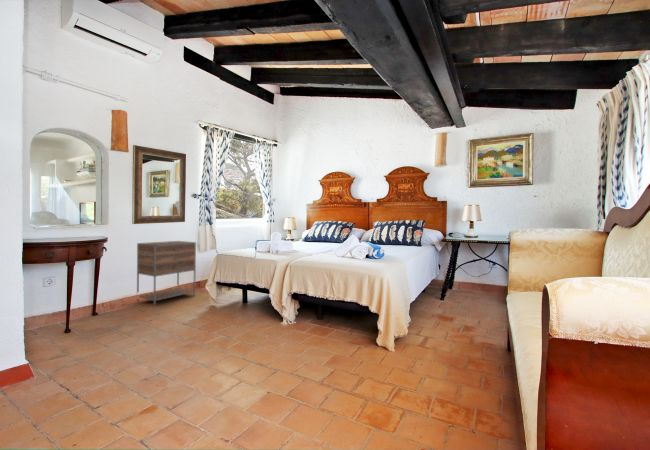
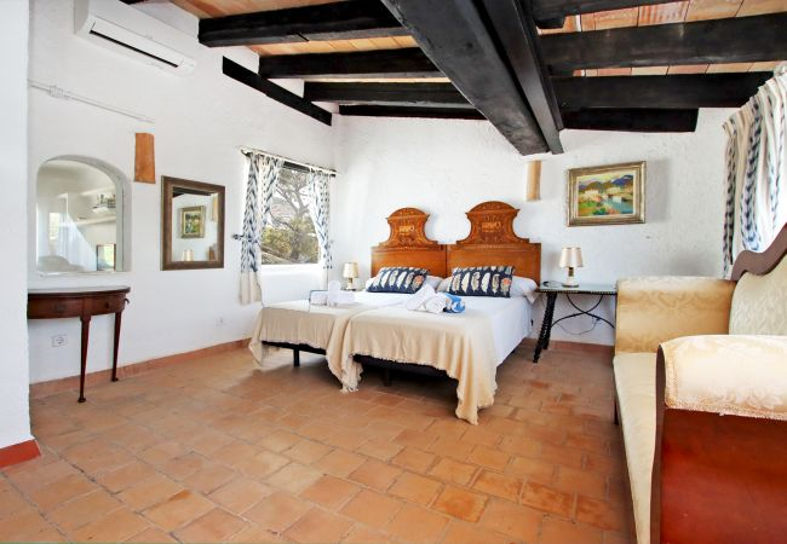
- nightstand [136,240,197,307]
